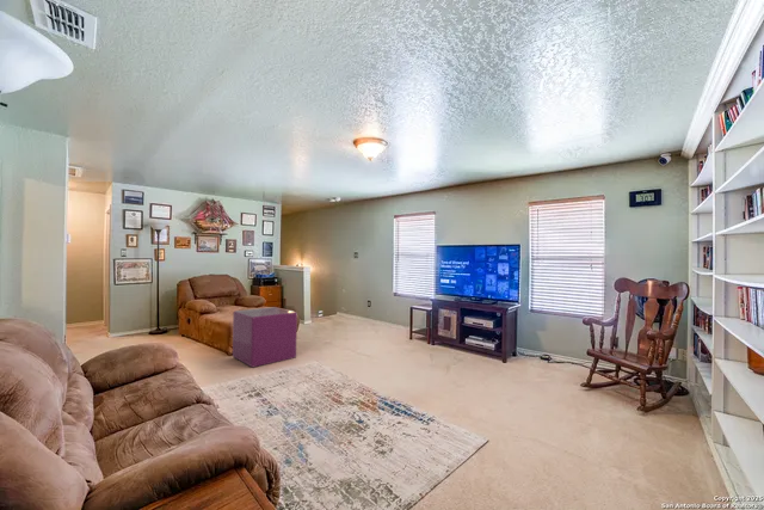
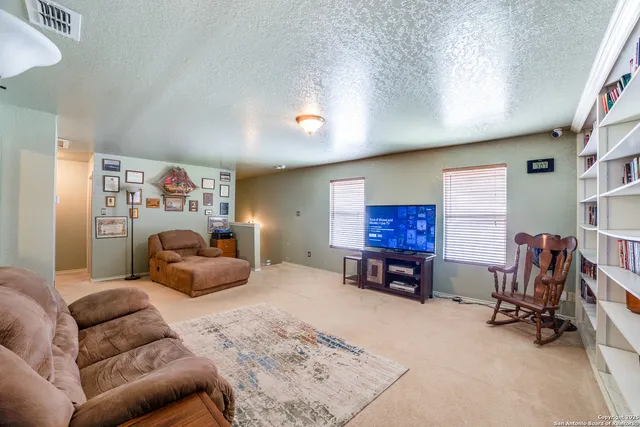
- ottoman [232,306,298,369]
